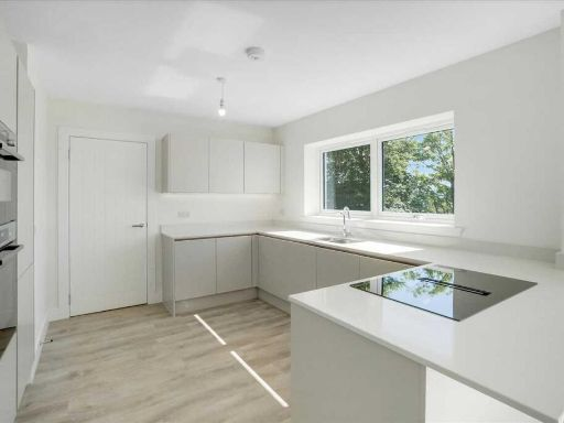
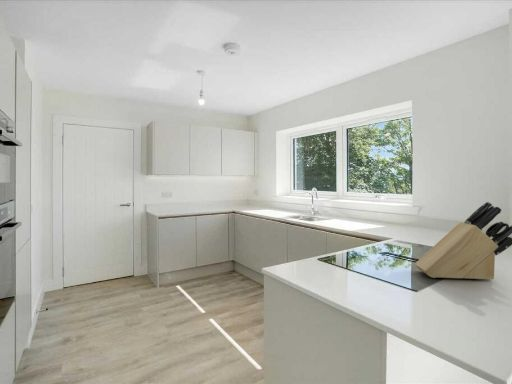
+ knife block [414,201,512,281]
